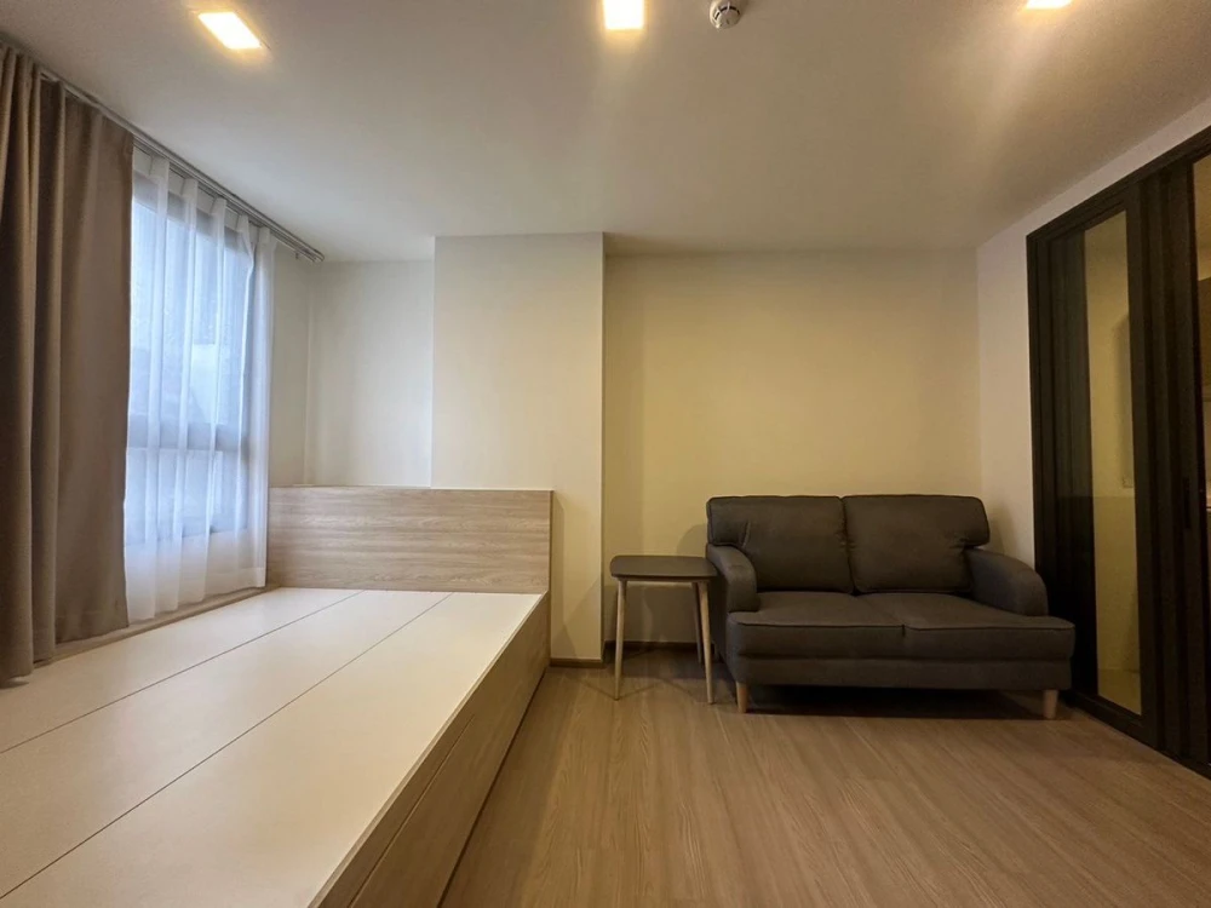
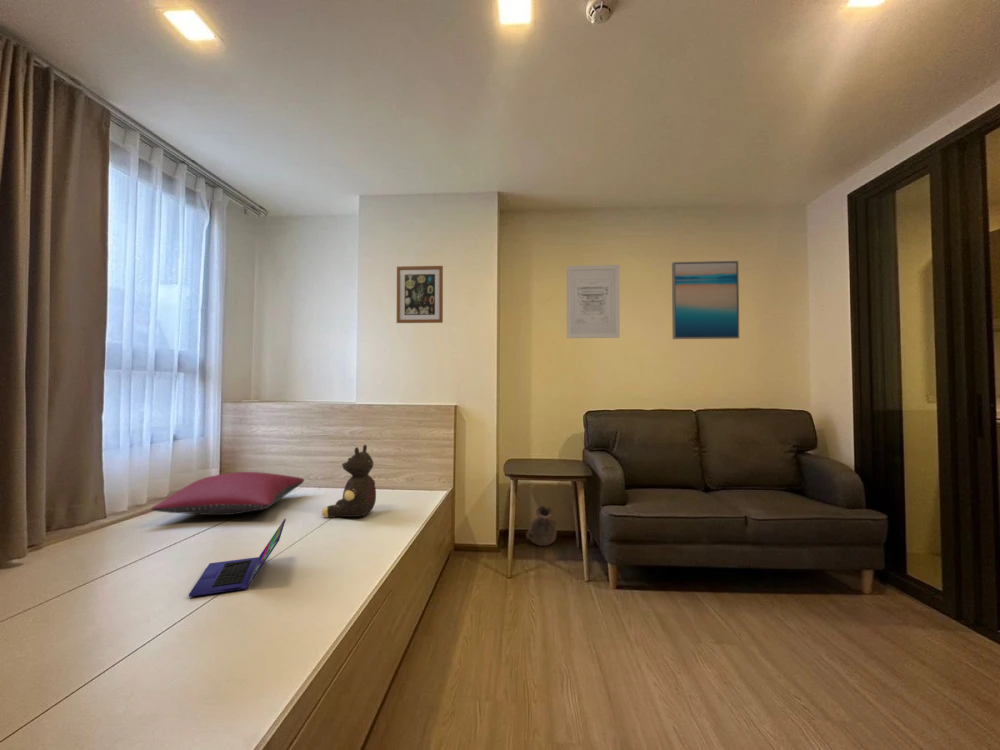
+ pillow [150,471,305,516]
+ ceramic jug [525,505,558,547]
+ wall art [671,260,740,340]
+ laptop computer [188,518,287,598]
+ wall art [566,264,621,339]
+ teddy bear [321,444,377,519]
+ wall art [396,265,444,324]
